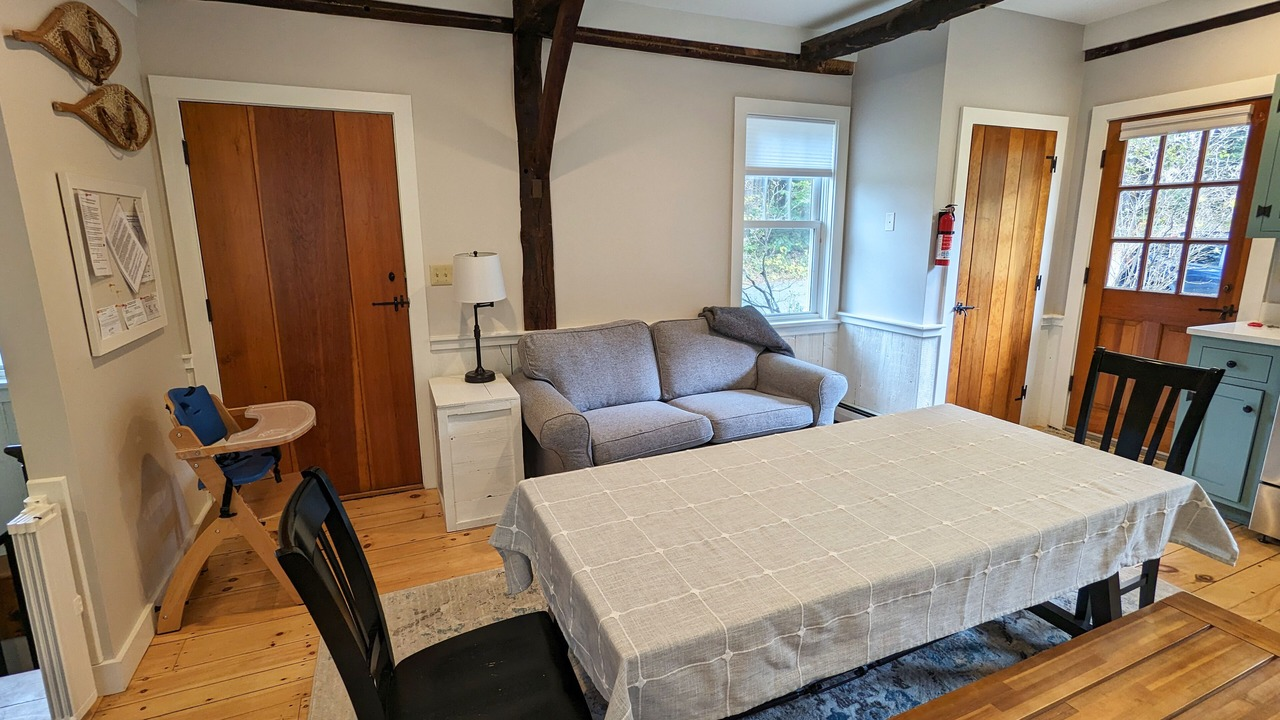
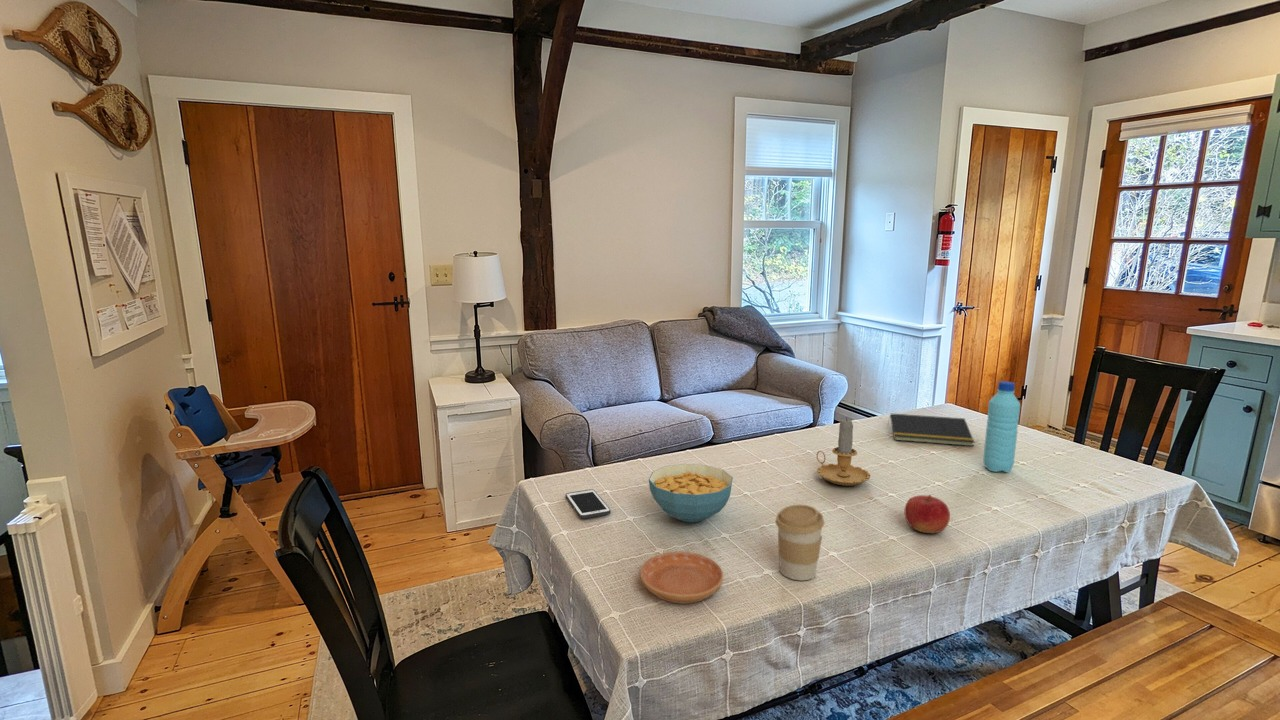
+ cereal bowl [648,463,734,523]
+ coffee cup [775,504,825,581]
+ fruit [904,494,951,534]
+ notepad [887,412,975,447]
+ saucer [639,551,724,605]
+ water bottle [982,380,1021,473]
+ cell phone [565,488,612,520]
+ candle [816,416,871,487]
